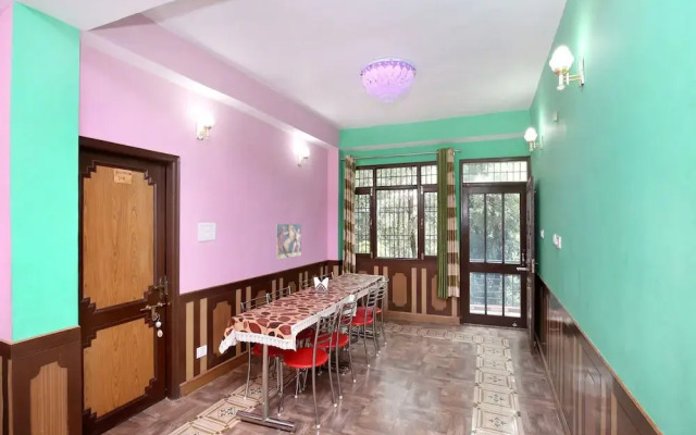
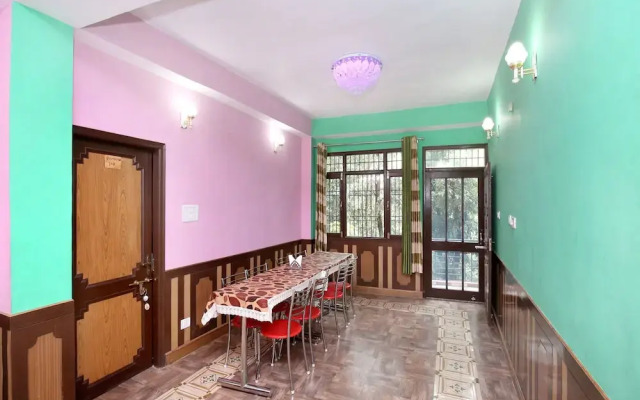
- relief panel [275,223,302,261]
